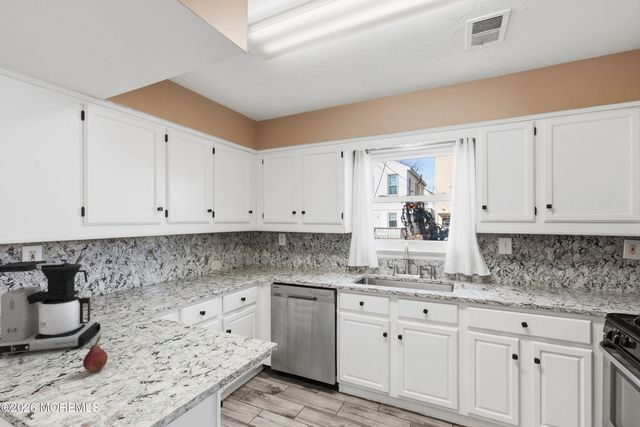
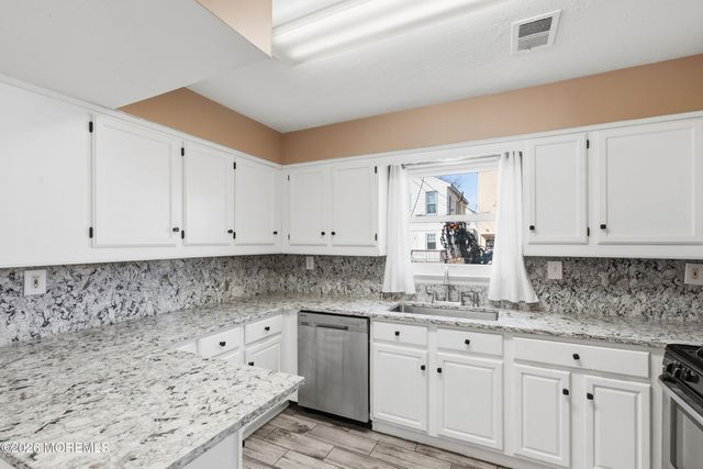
- fruit [82,335,109,373]
- coffee maker [0,260,101,357]
